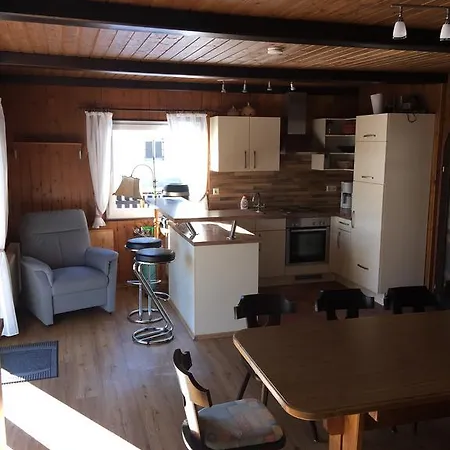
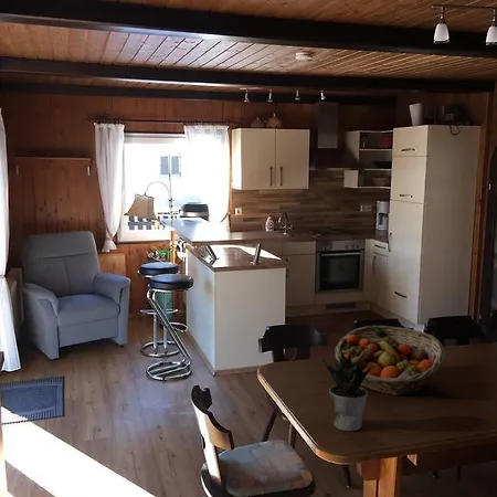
+ potted plant [321,349,376,432]
+ fruit basket [335,325,446,396]
